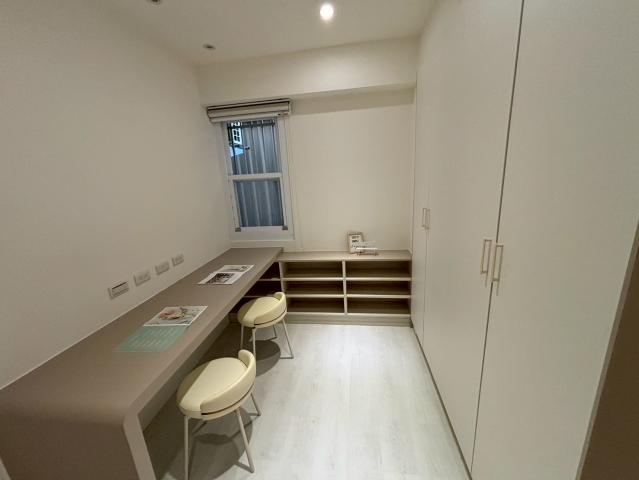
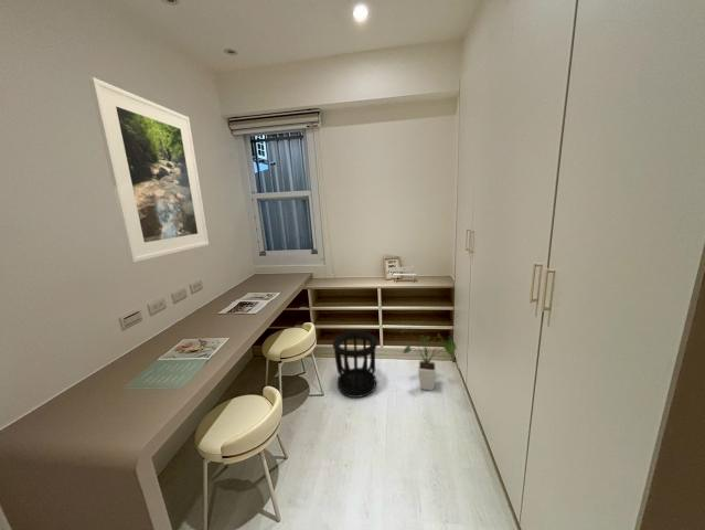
+ wastebasket [331,330,378,399]
+ house plant [400,327,458,392]
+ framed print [88,76,210,264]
